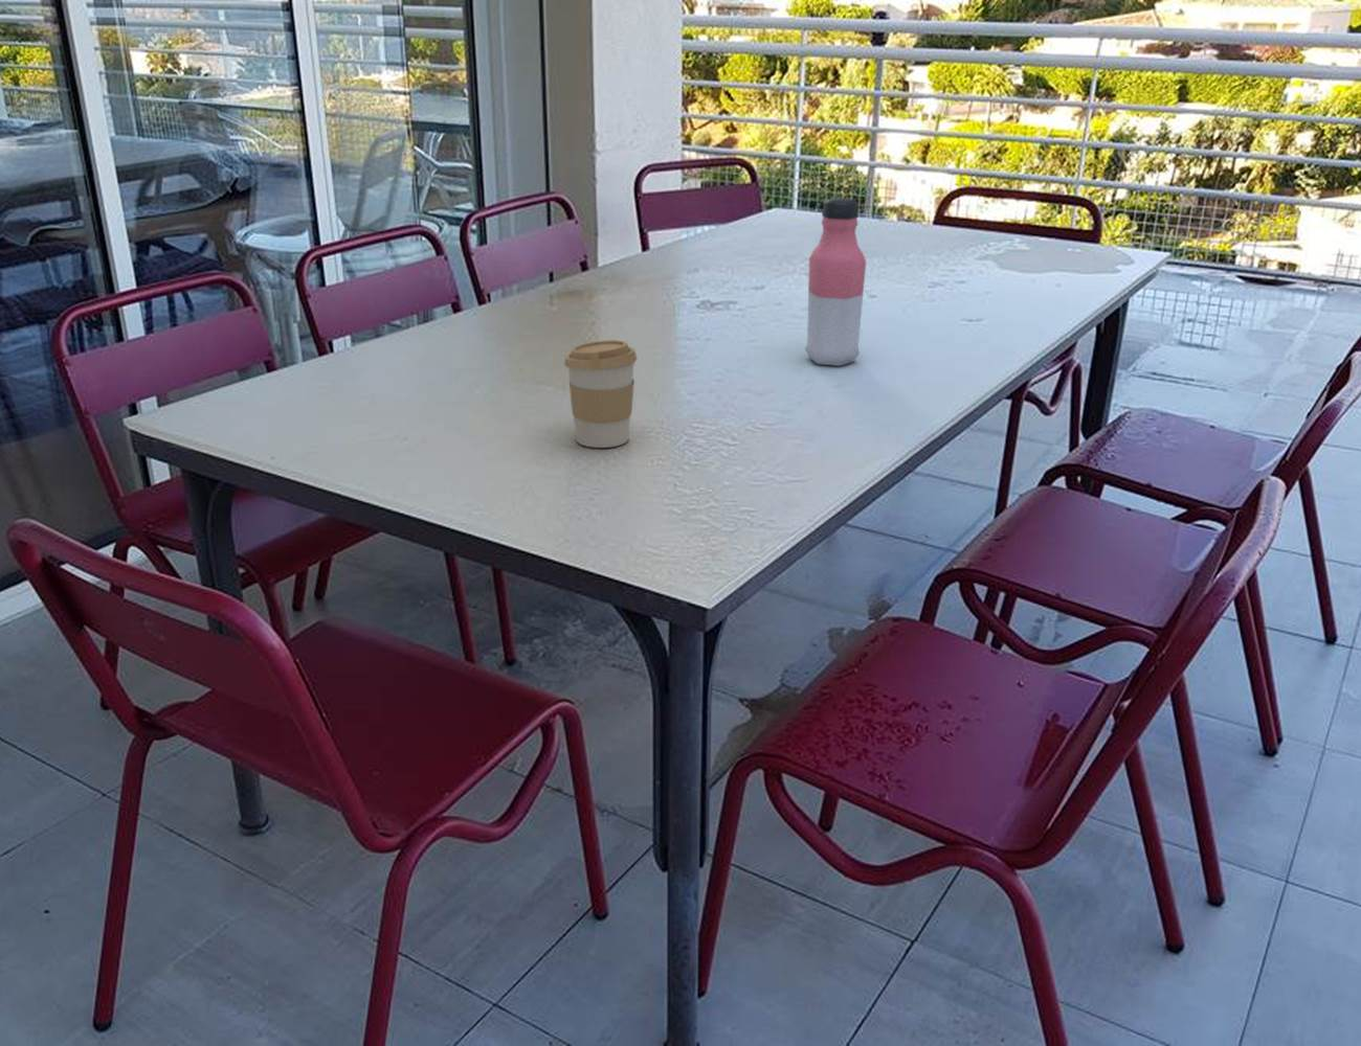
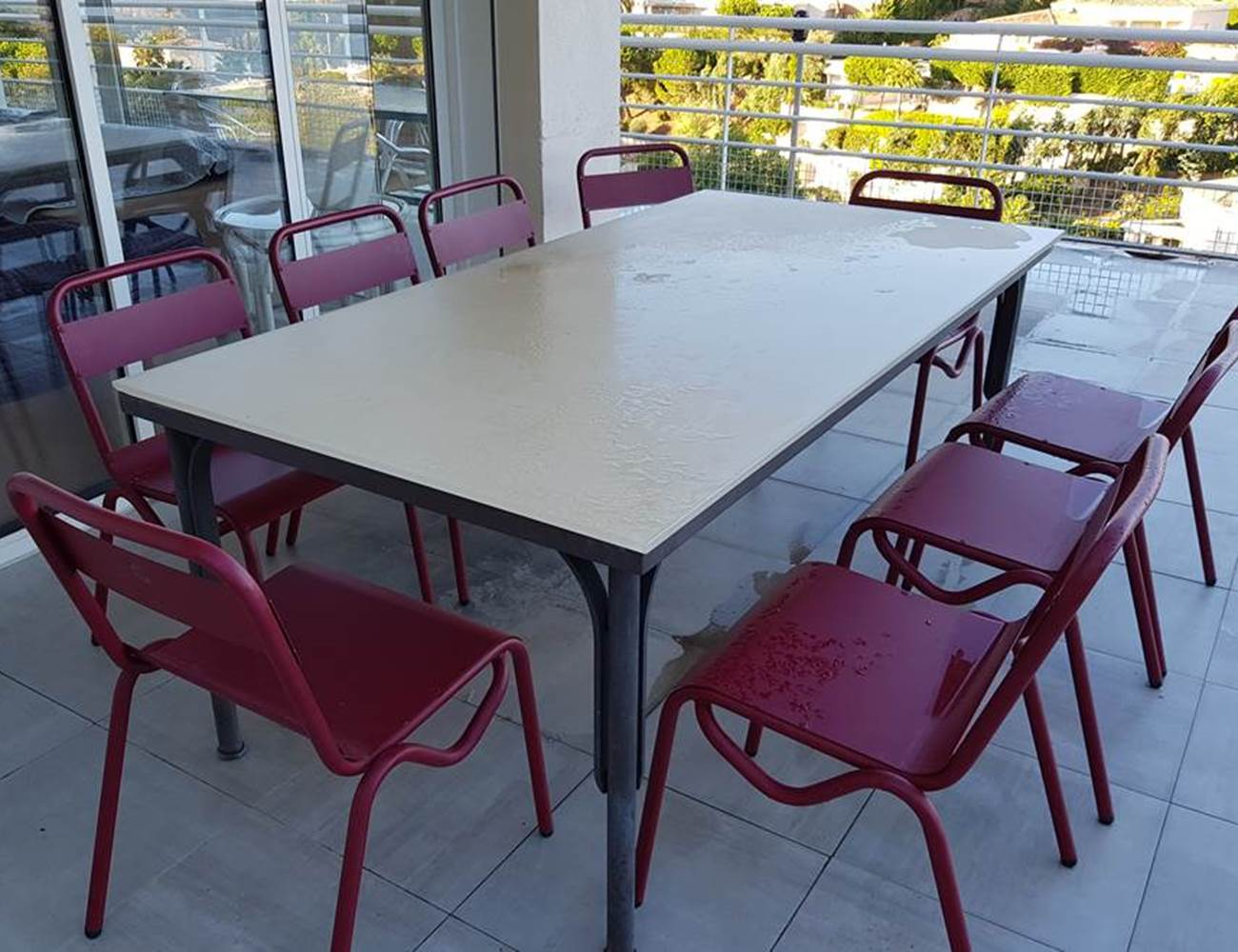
- water bottle [804,197,867,367]
- coffee cup [563,338,638,448]
